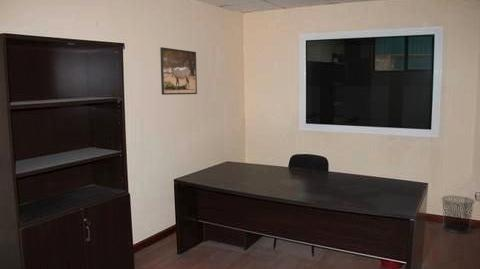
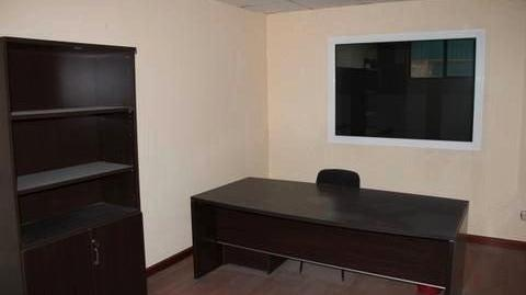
- waste bin [441,195,475,234]
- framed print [159,46,198,96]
